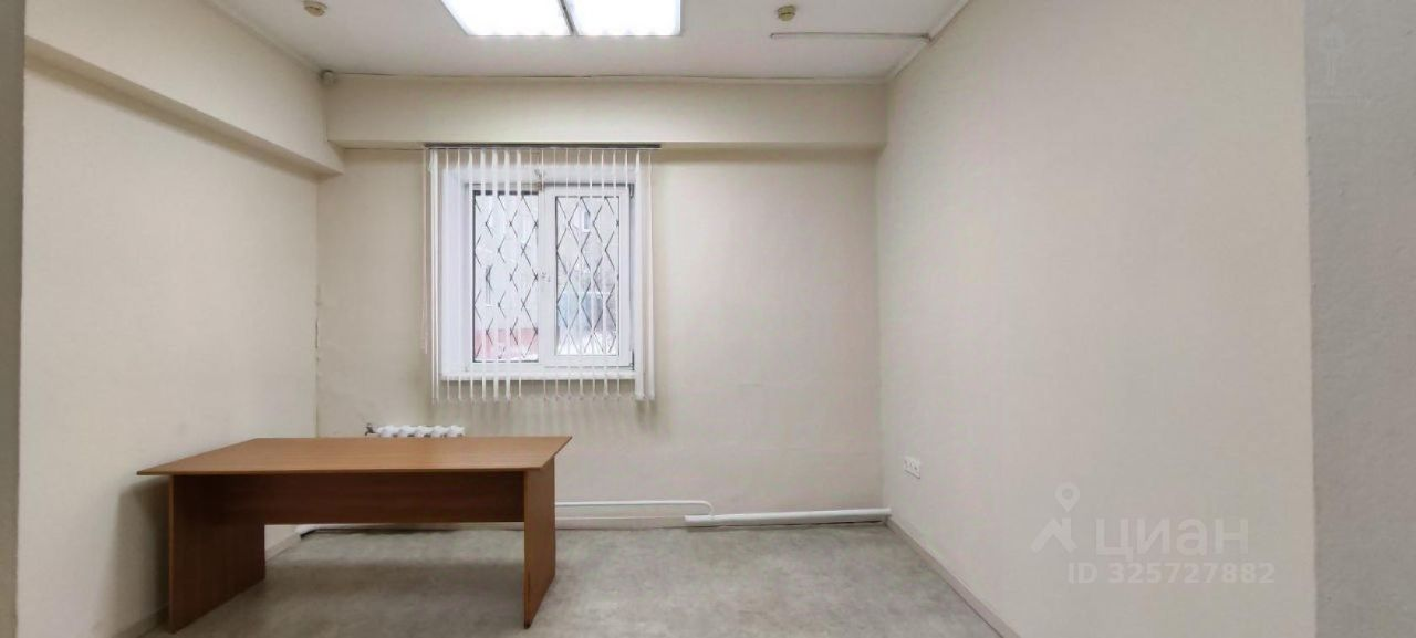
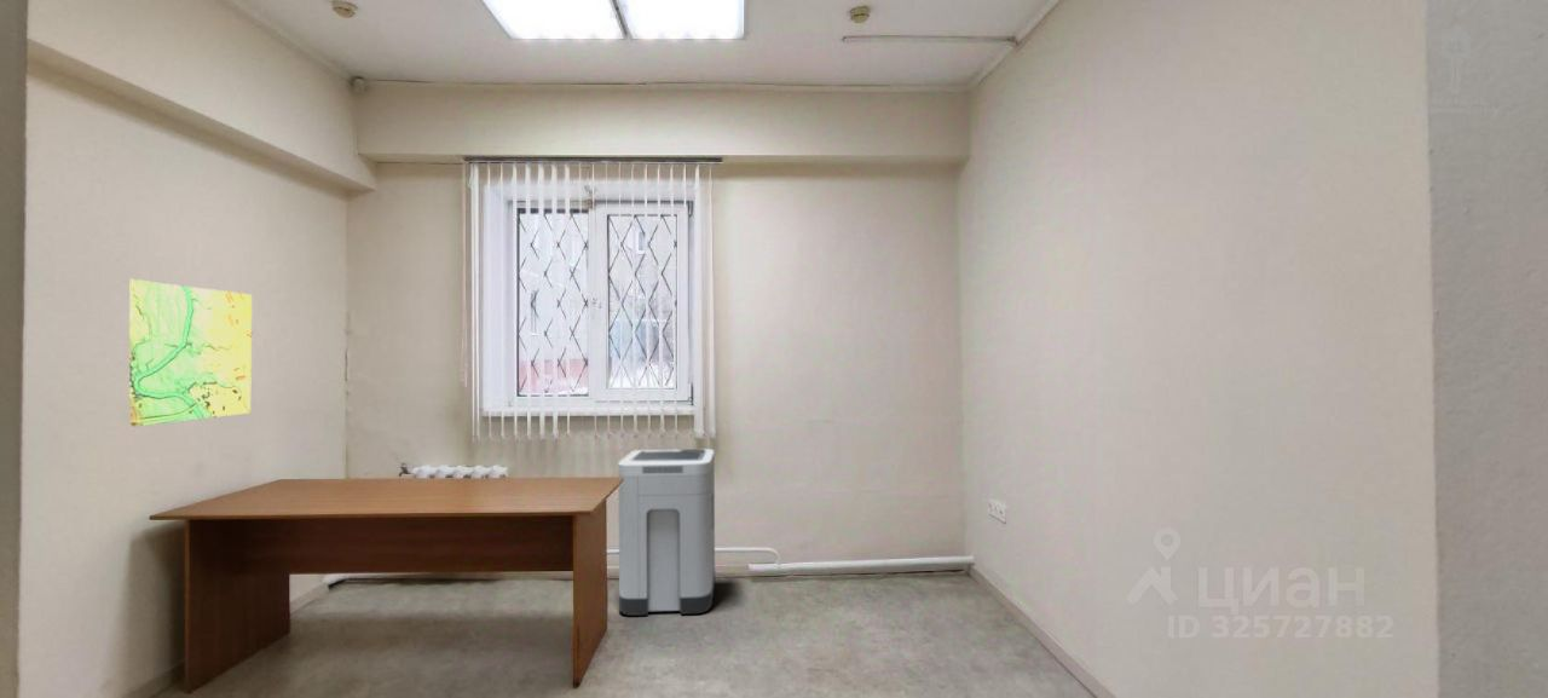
+ map [128,278,253,428]
+ trash can [617,448,716,617]
